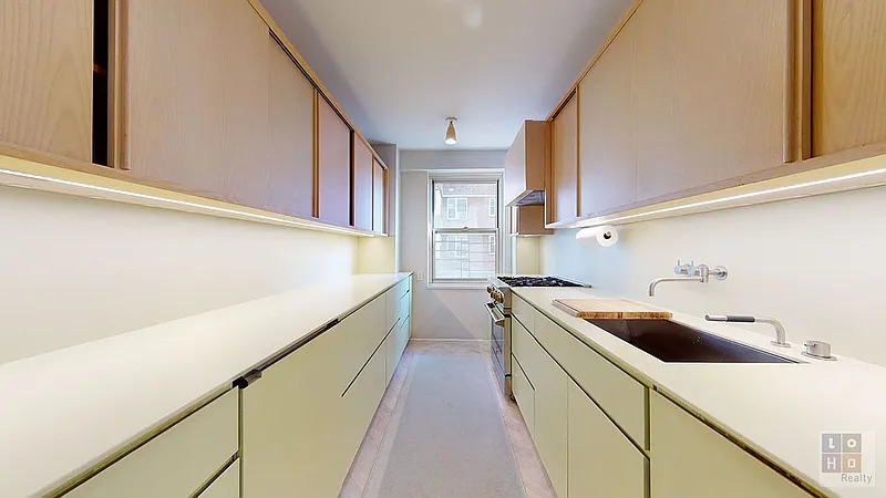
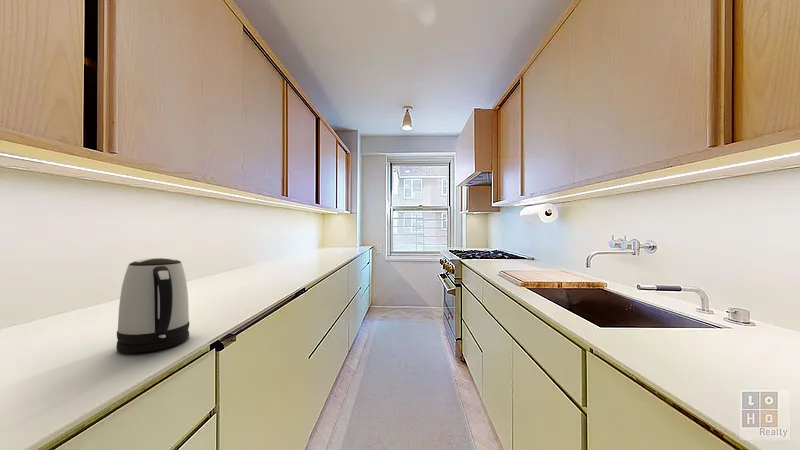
+ kettle [115,257,190,354]
